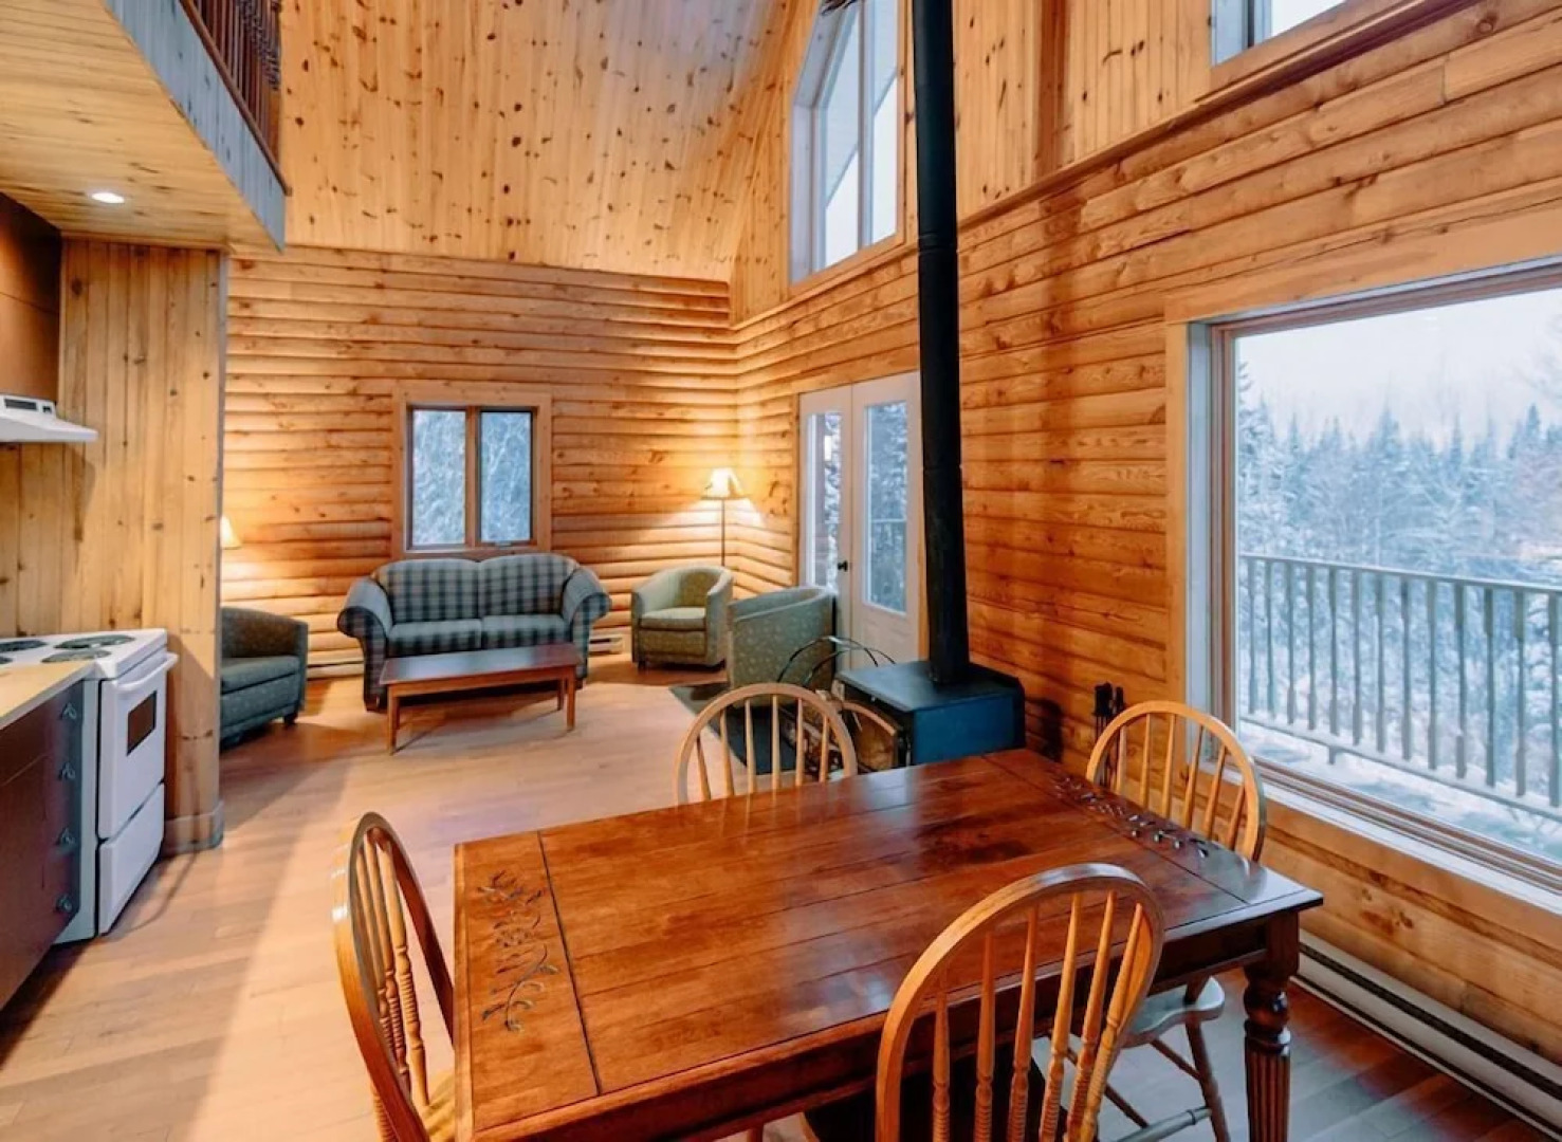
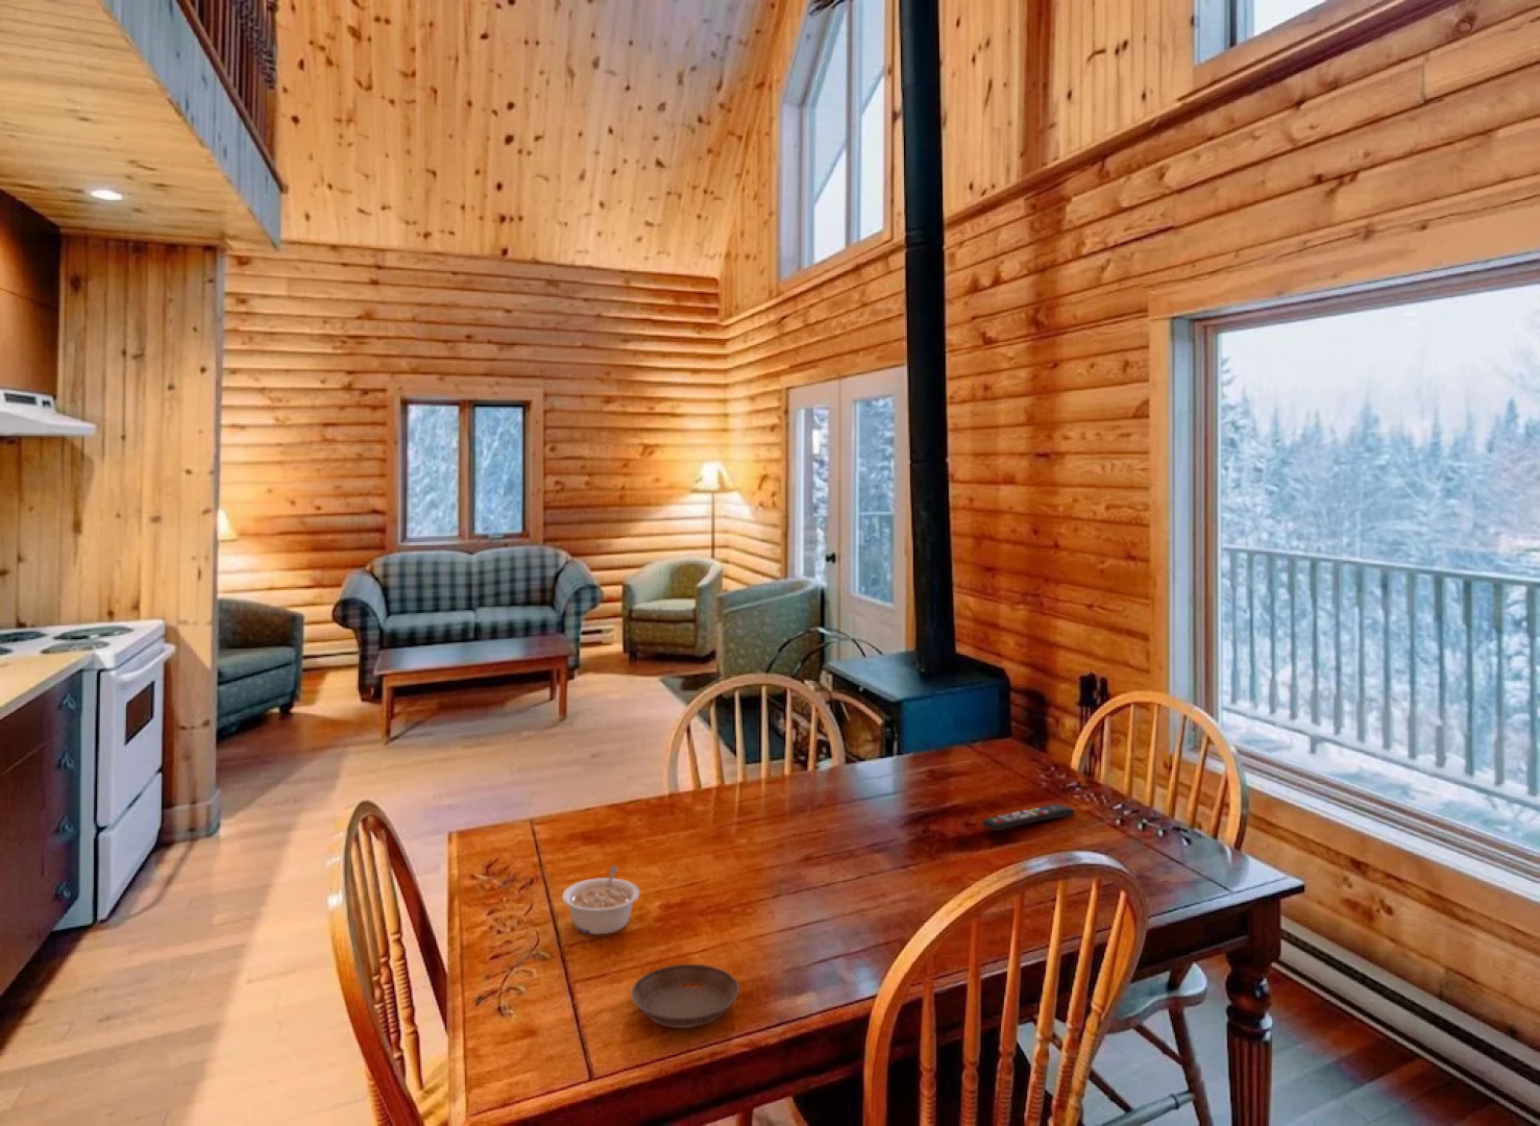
+ remote control [982,803,1076,832]
+ legume [561,865,640,935]
+ saucer [631,963,740,1029]
